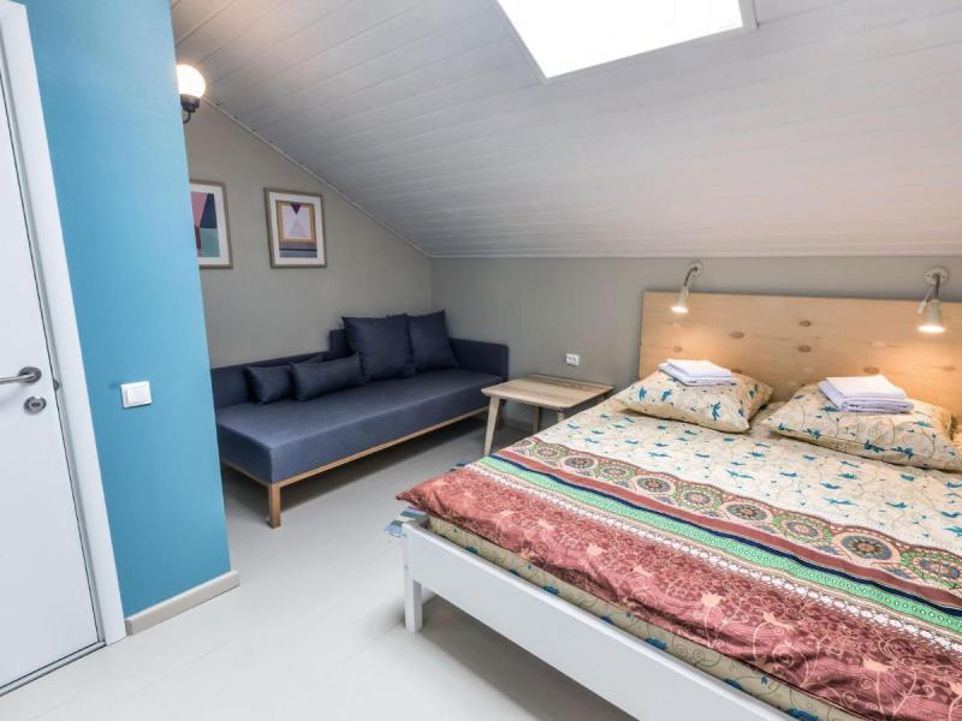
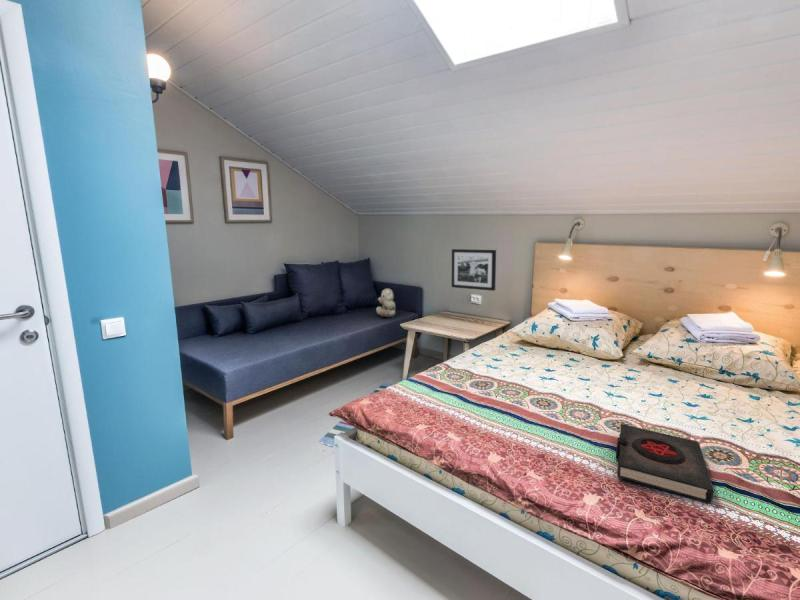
+ teddy bear [375,288,397,318]
+ picture frame [451,248,497,292]
+ book [615,423,715,504]
